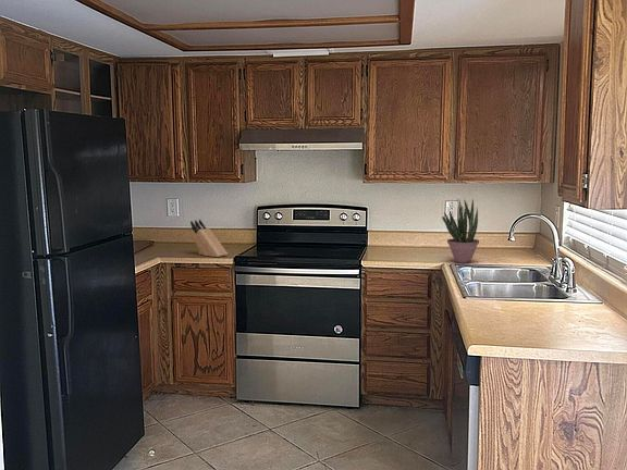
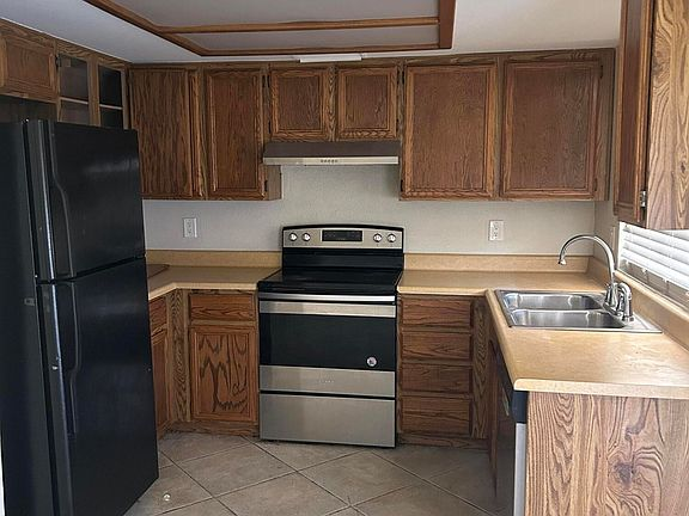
- knife block [189,219,230,258]
- potted plant [441,198,480,264]
